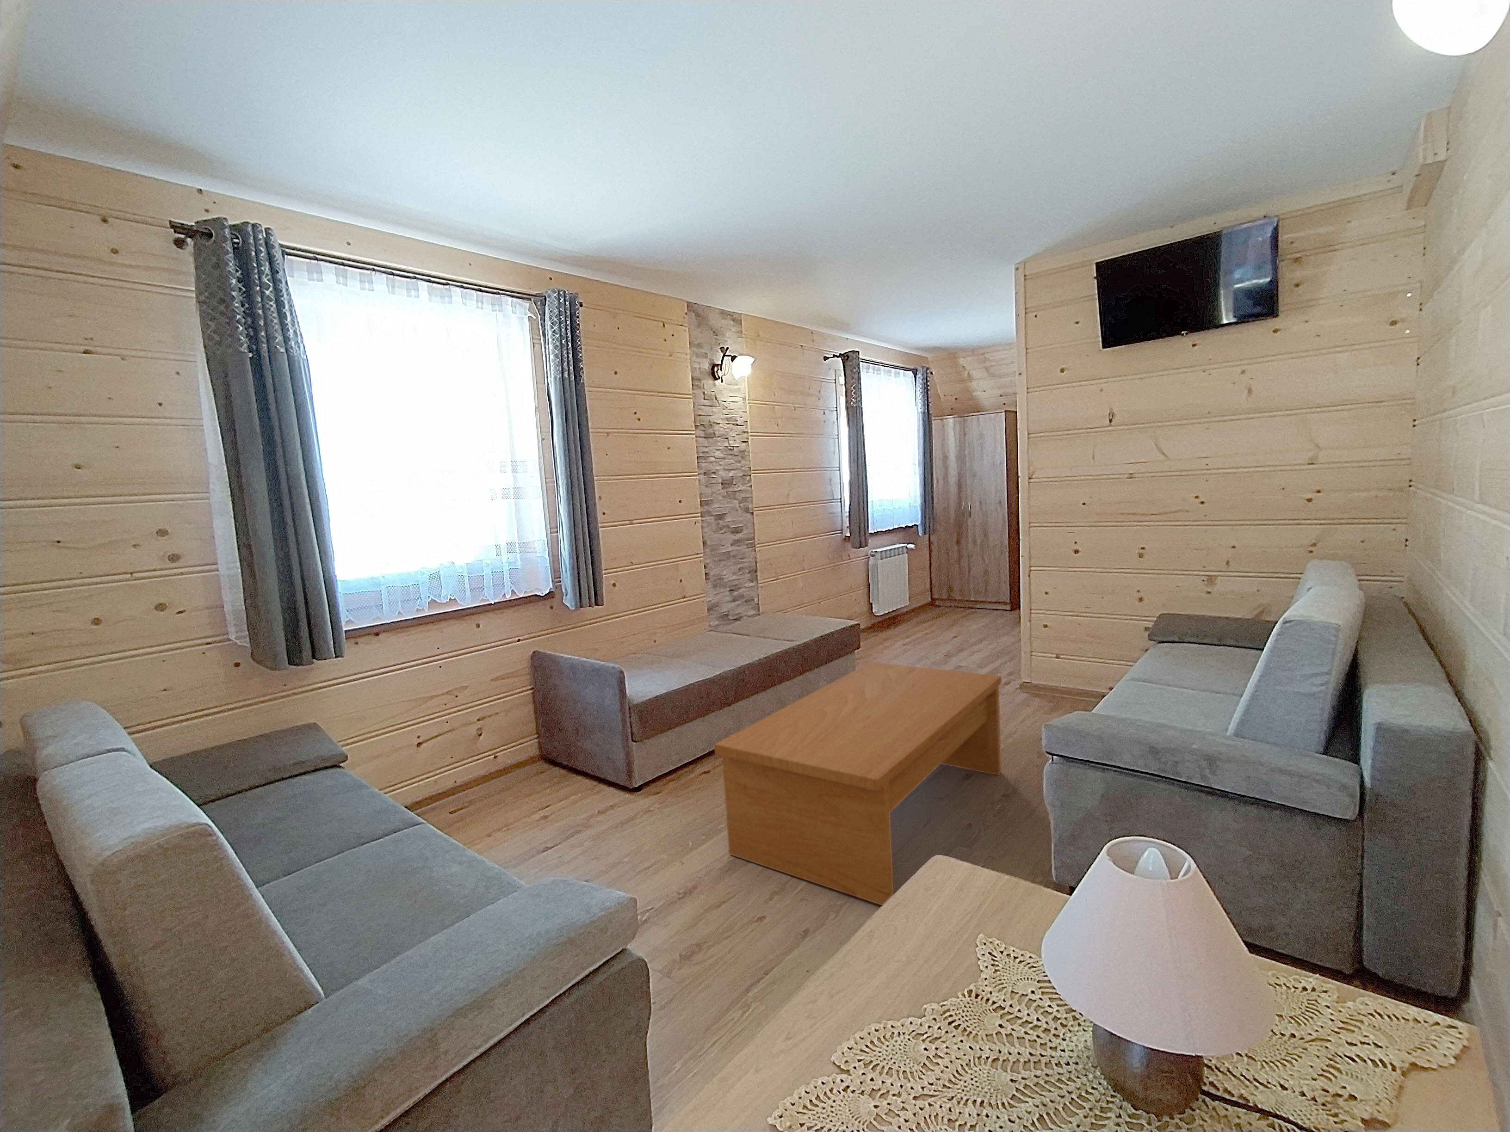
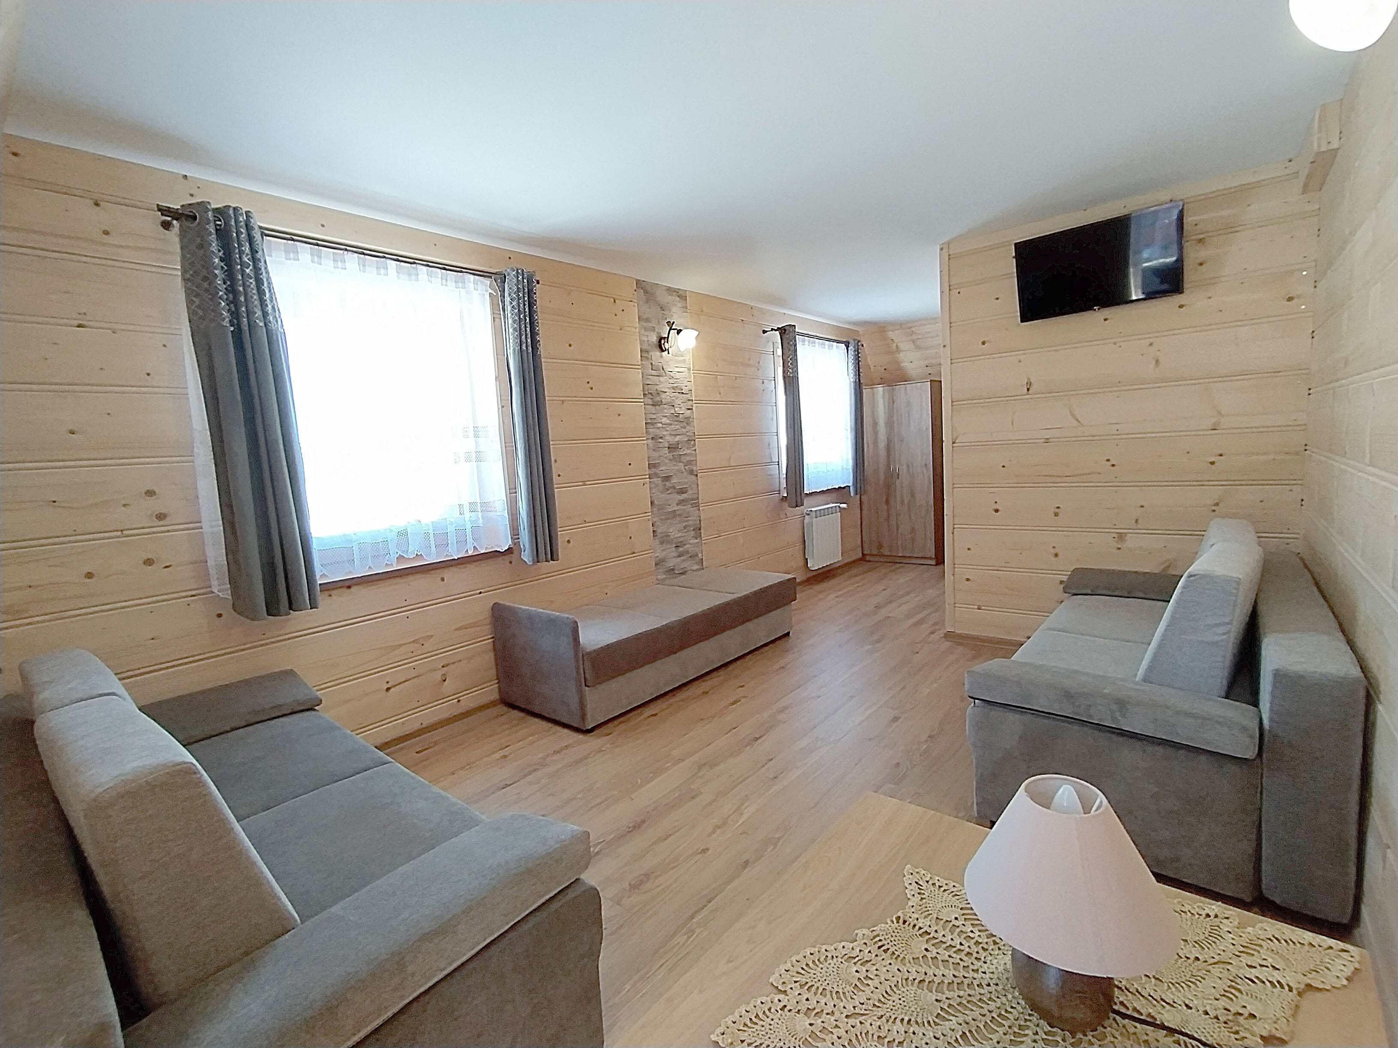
- coffee table [713,661,1002,906]
